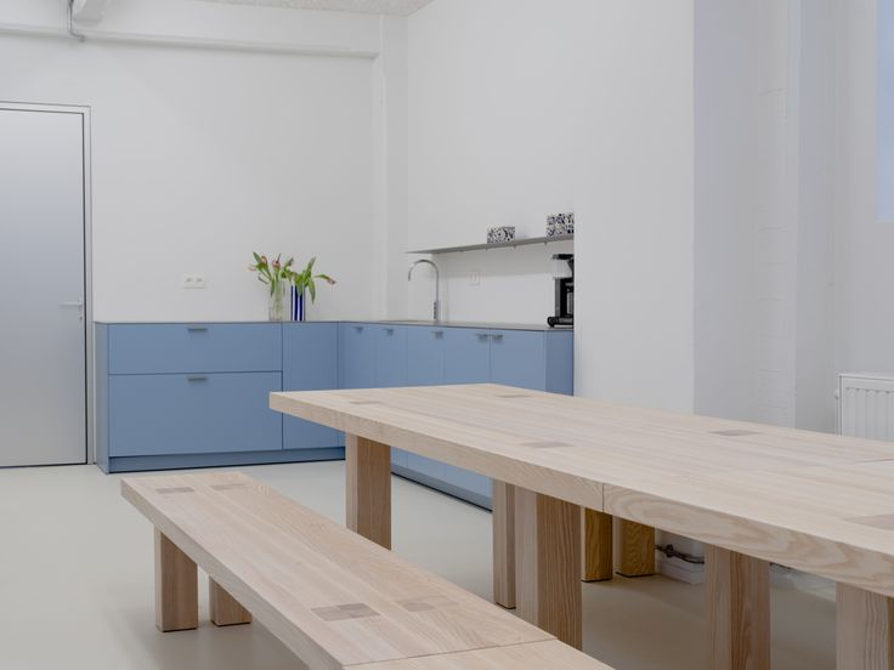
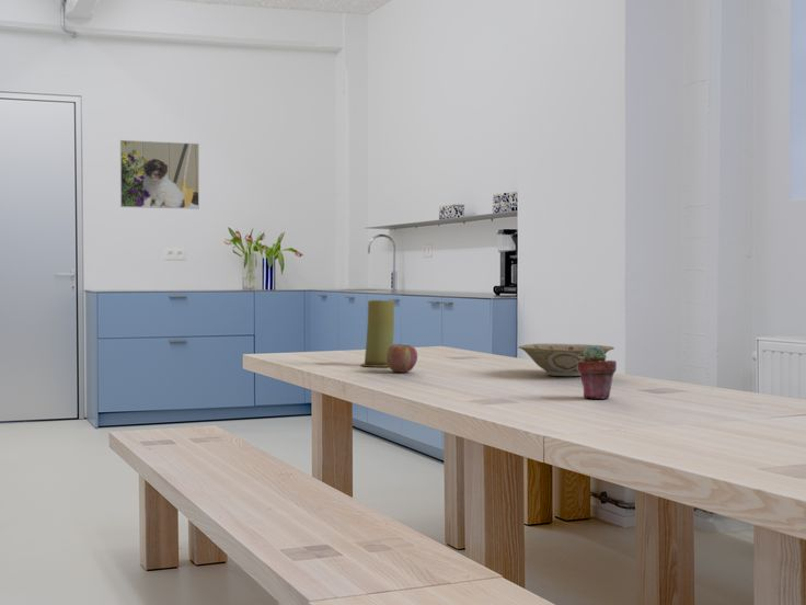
+ bowl [517,343,615,377]
+ candle [359,299,395,367]
+ apple [387,343,418,373]
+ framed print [119,139,200,210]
+ potted succulent [577,344,618,400]
